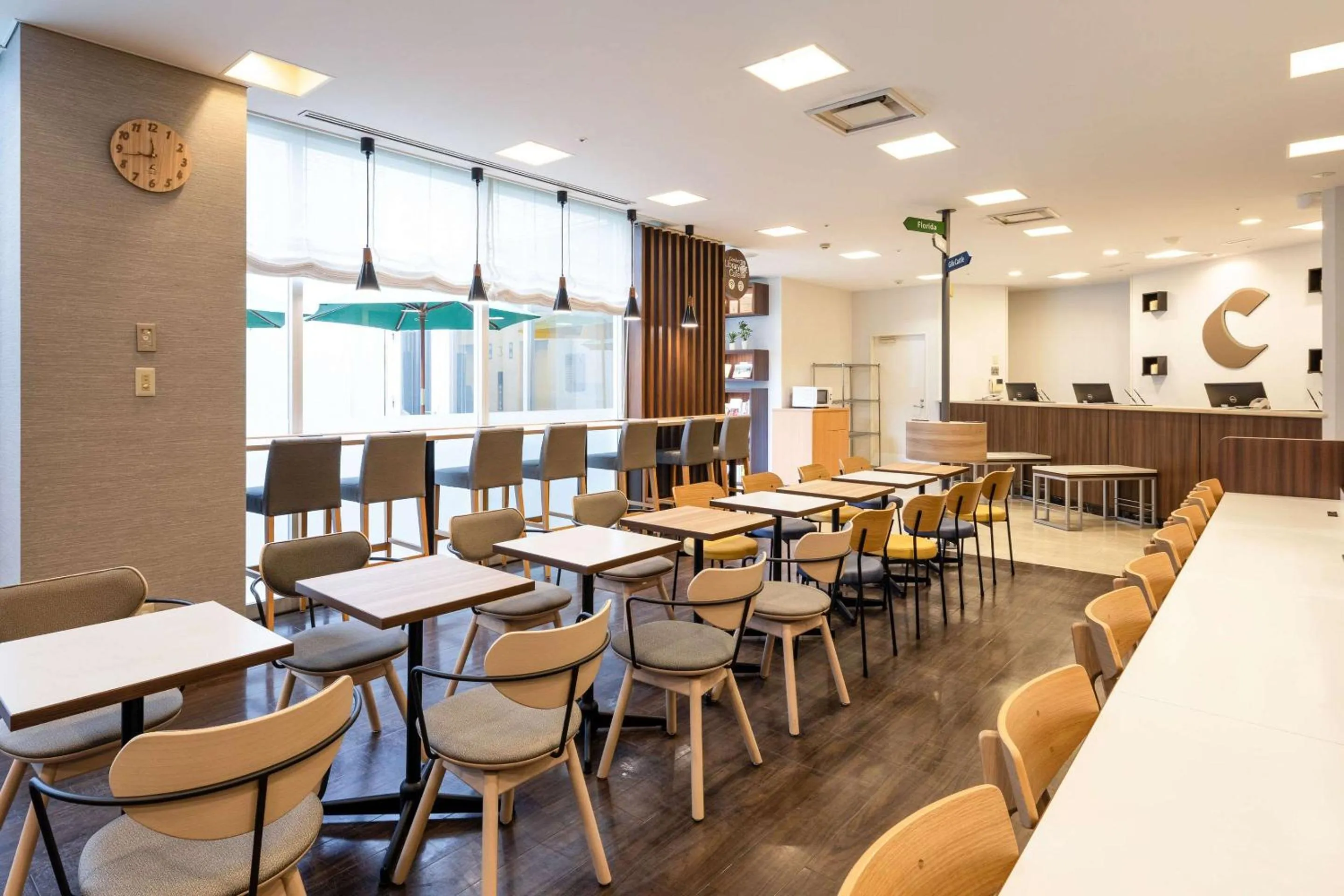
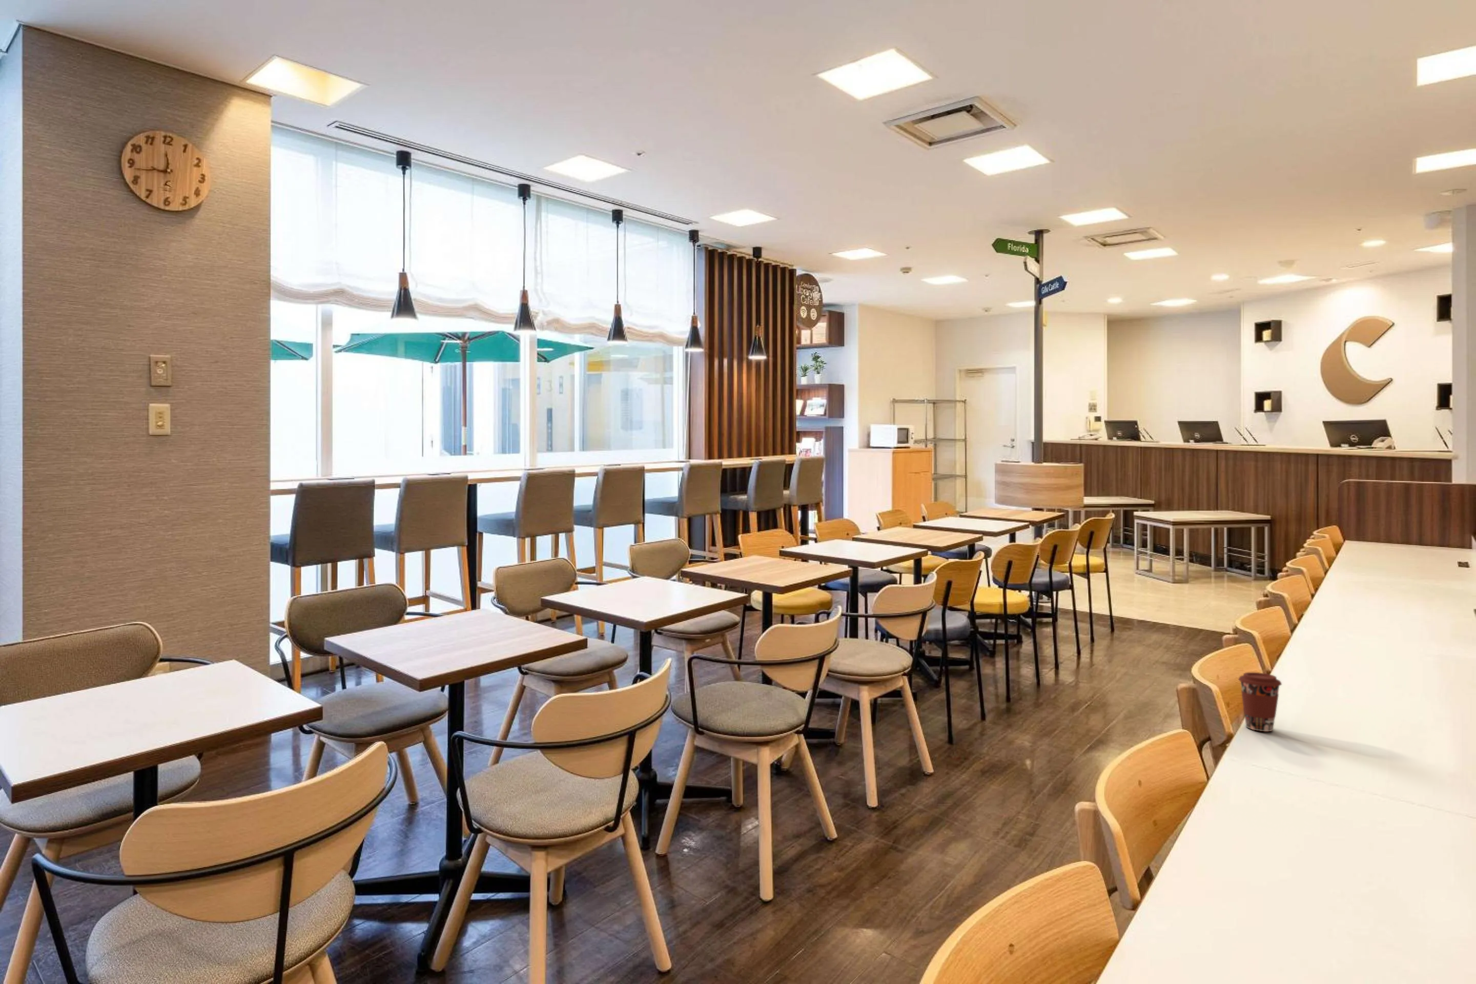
+ coffee cup [1238,672,1283,731]
